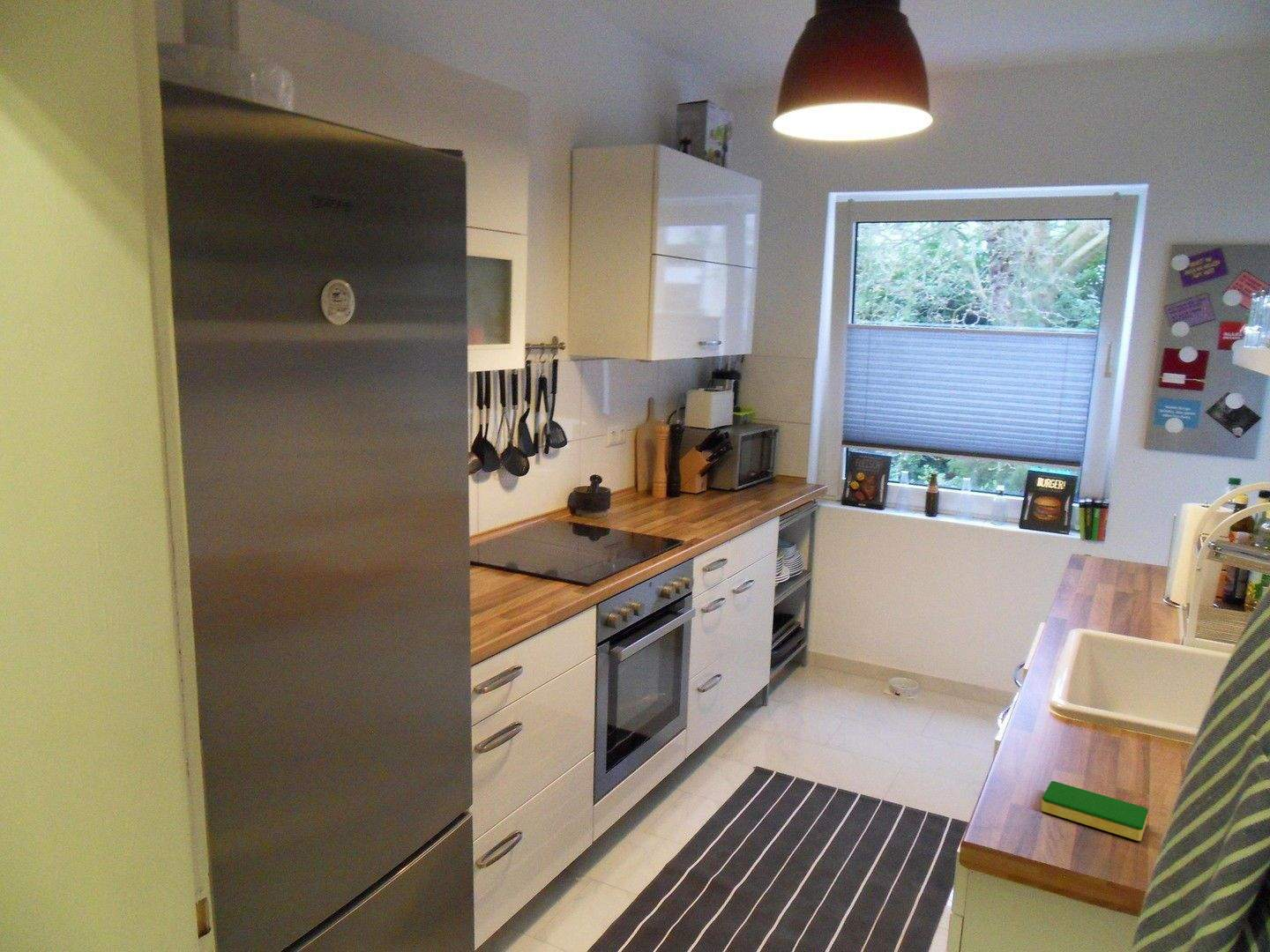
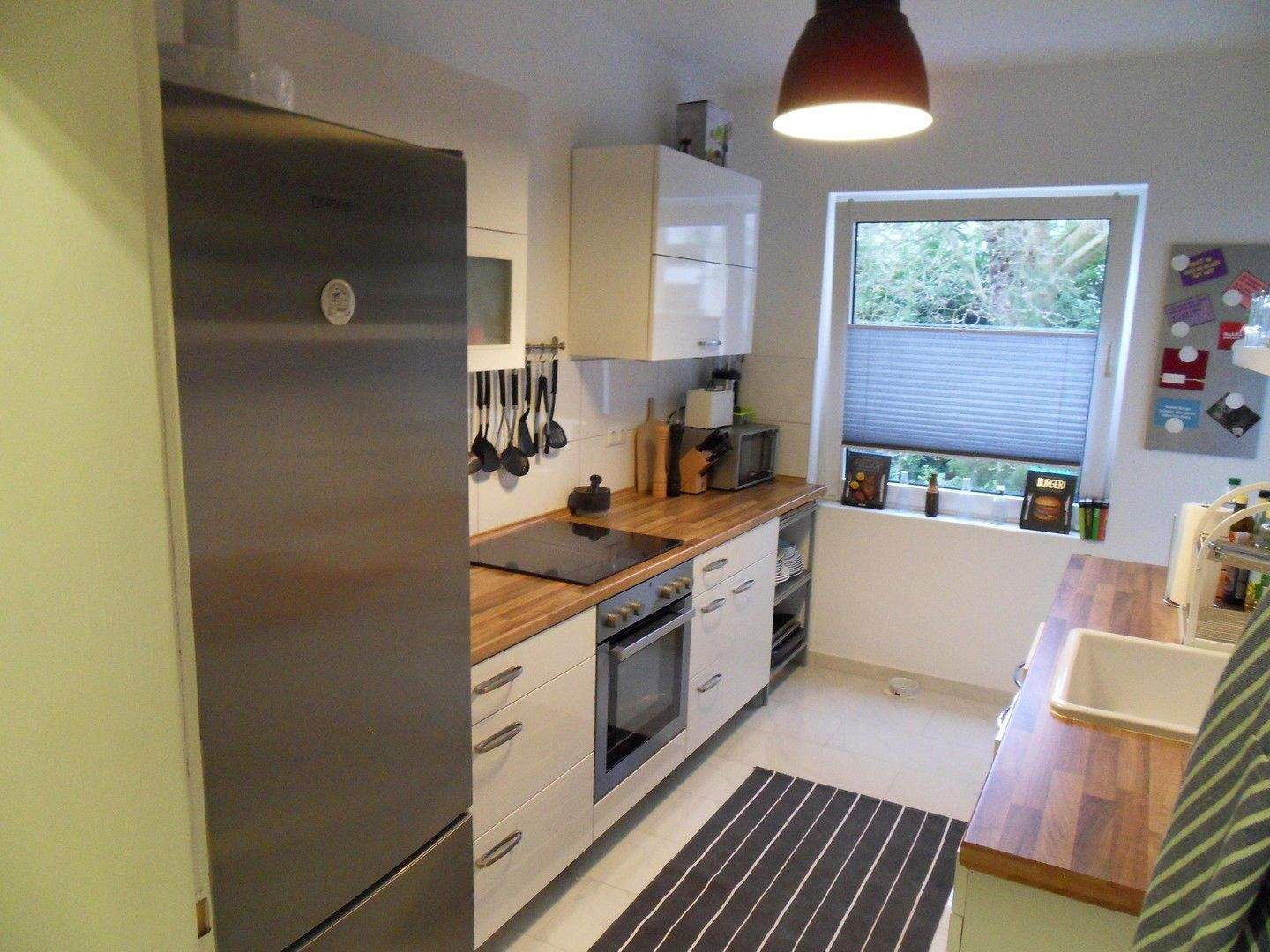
- dish sponge [1041,780,1149,842]
